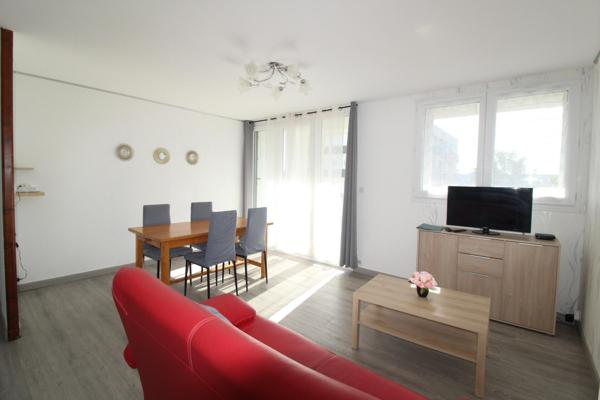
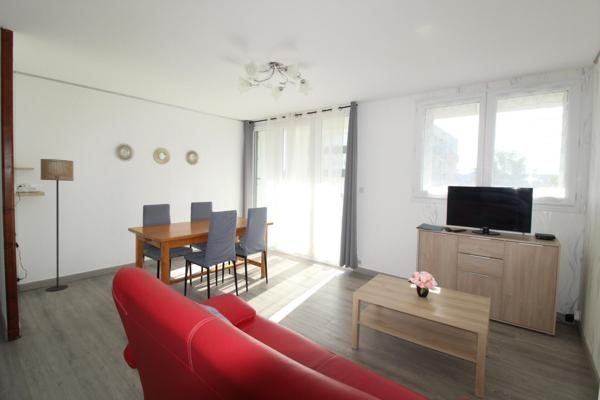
+ floor lamp [39,158,74,292]
